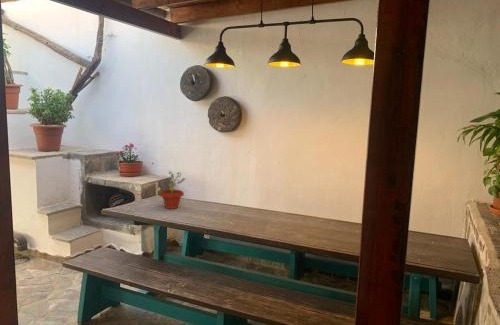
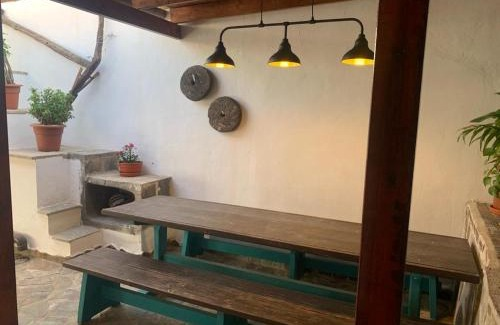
- potted plant [159,169,186,210]
